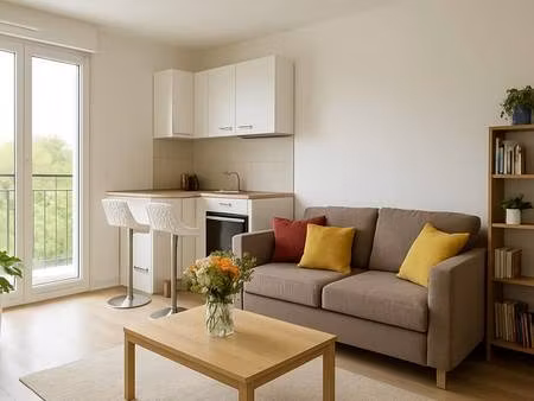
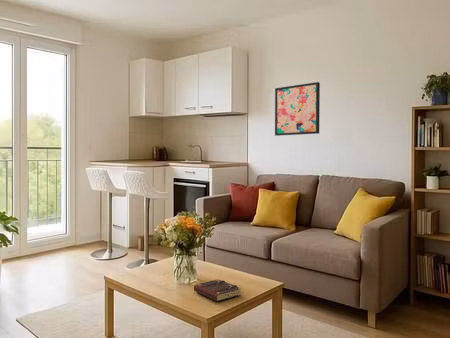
+ wall art [274,81,321,137]
+ book [193,278,242,302]
